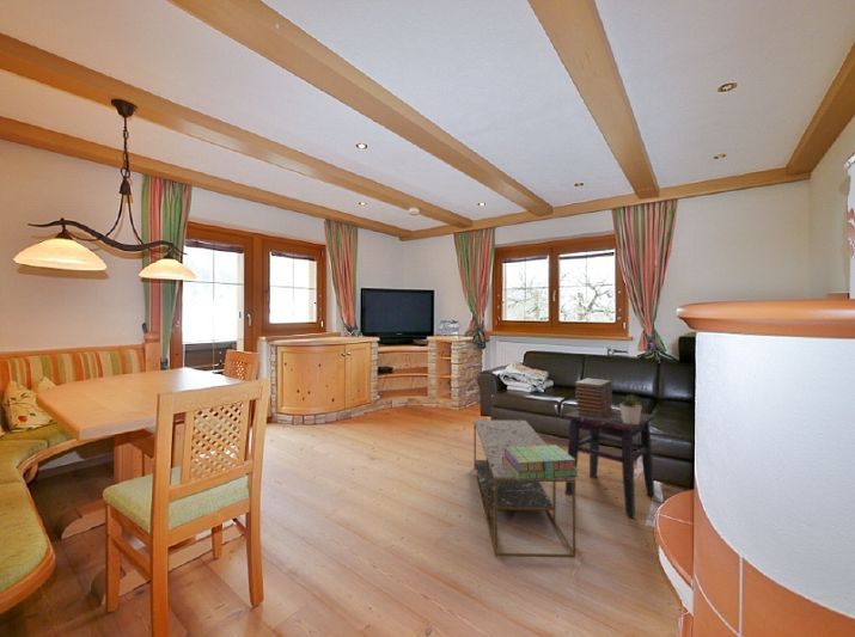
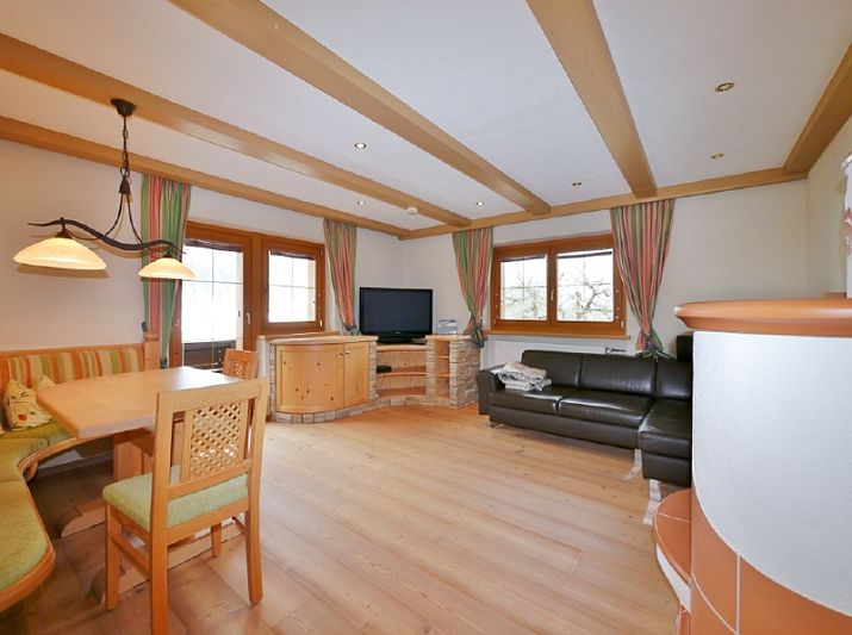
- side table [563,408,656,519]
- book stack [574,378,613,417]
- coffee table [474,418,576,559]
- potted plant [618,393,643,425]
- stack of books [502,443,580,480]
